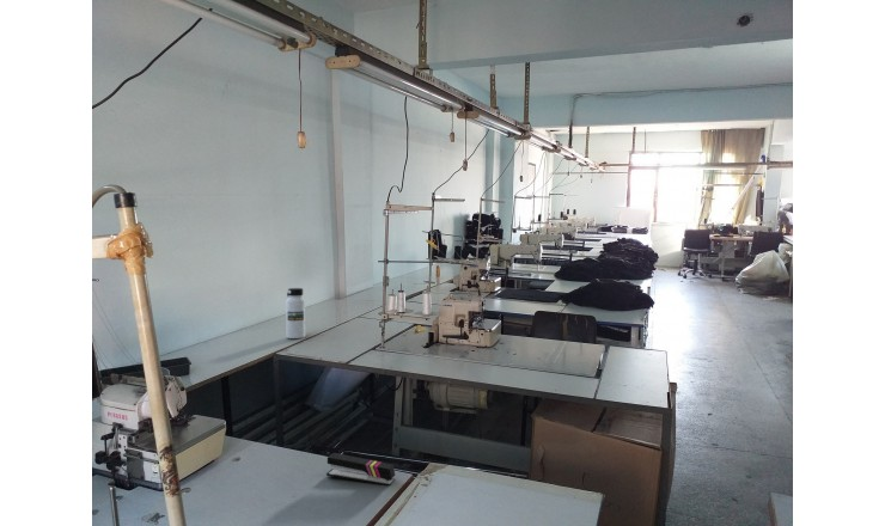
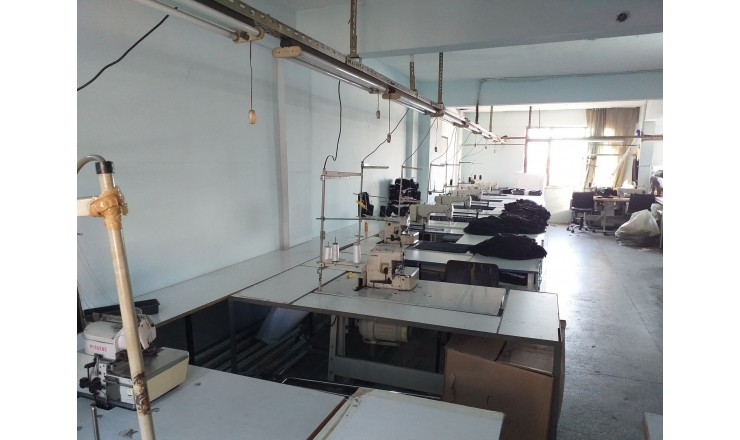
- stapler [325,452,396,487]
- water bottle [285,287,306,340]
